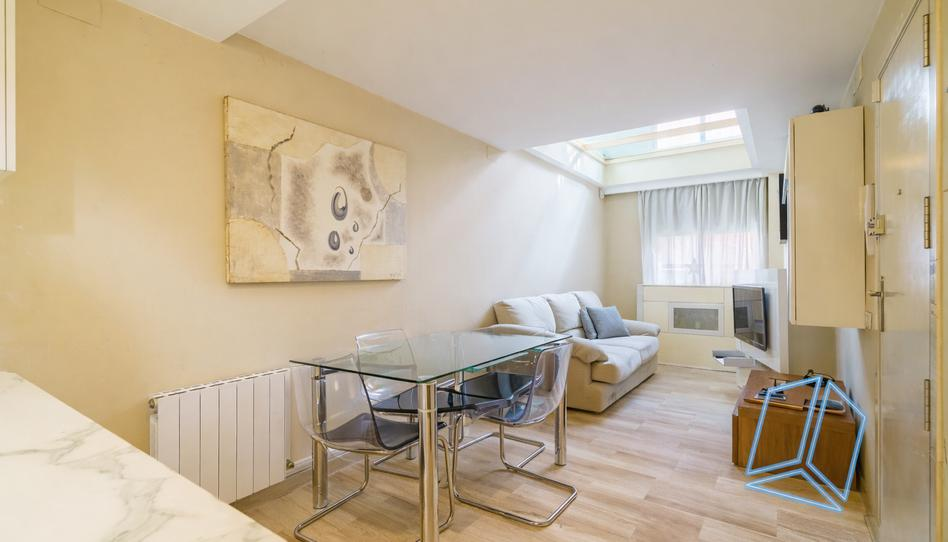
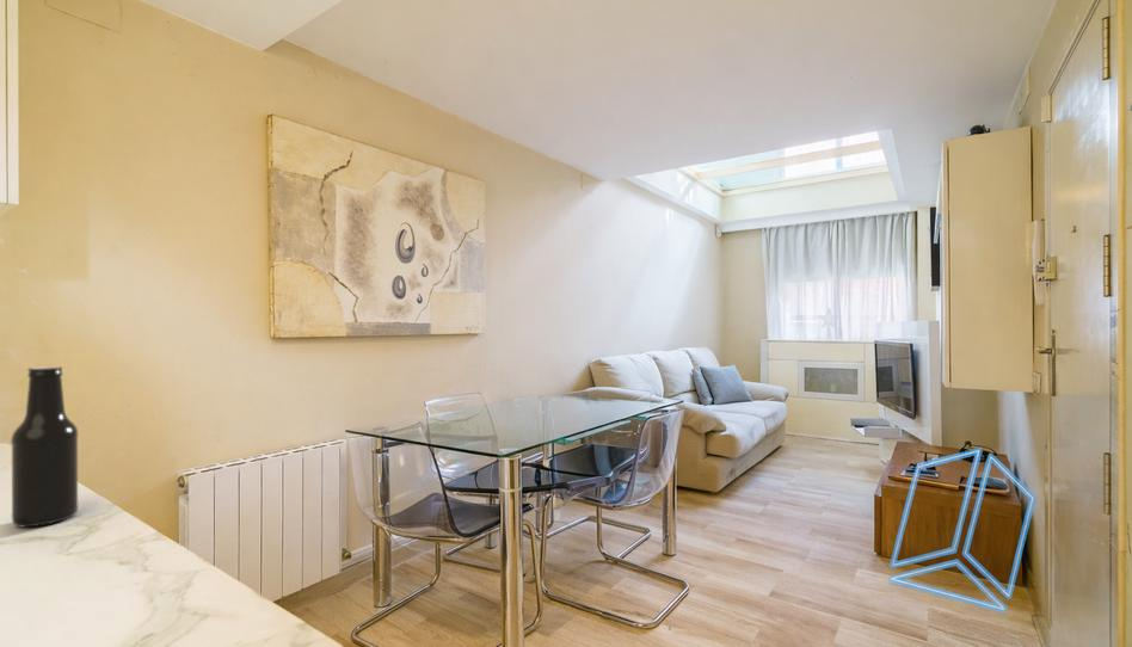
+ beer bottle [10,365,79,529]
